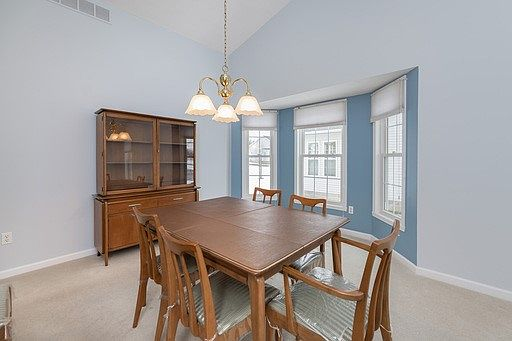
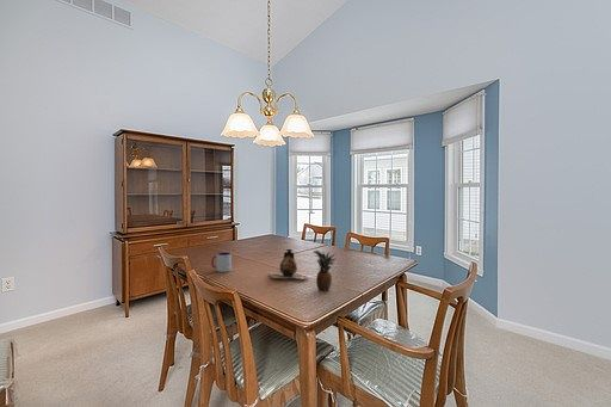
+ vase [269,248,309,280]
+ fruit [311,249,337,292]
+ mug [210,252,233,273]
